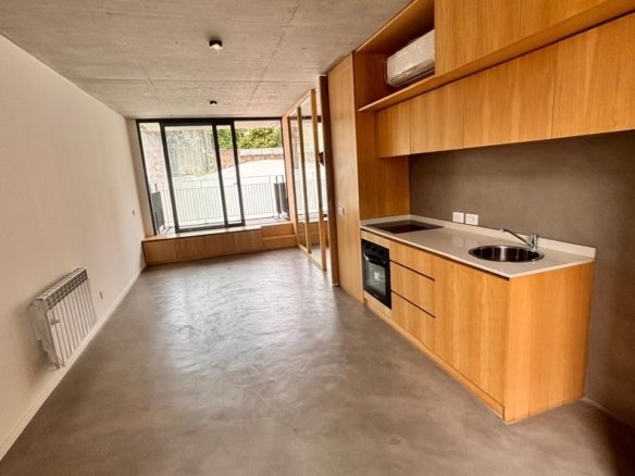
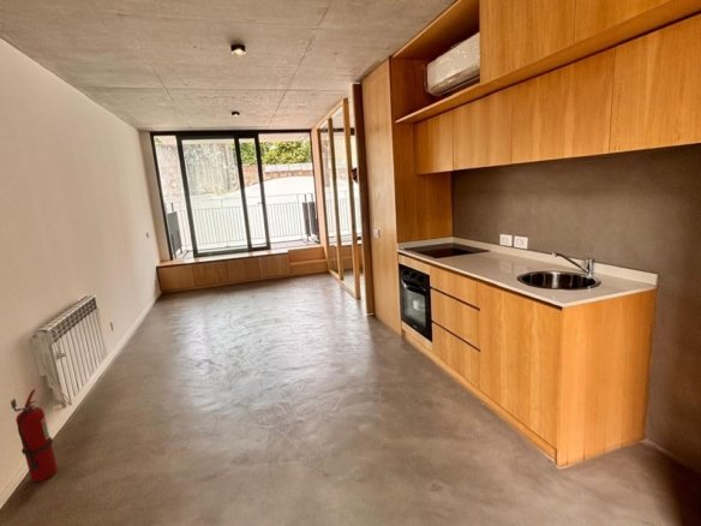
+ fire extinguisher [10,388,59,483]
